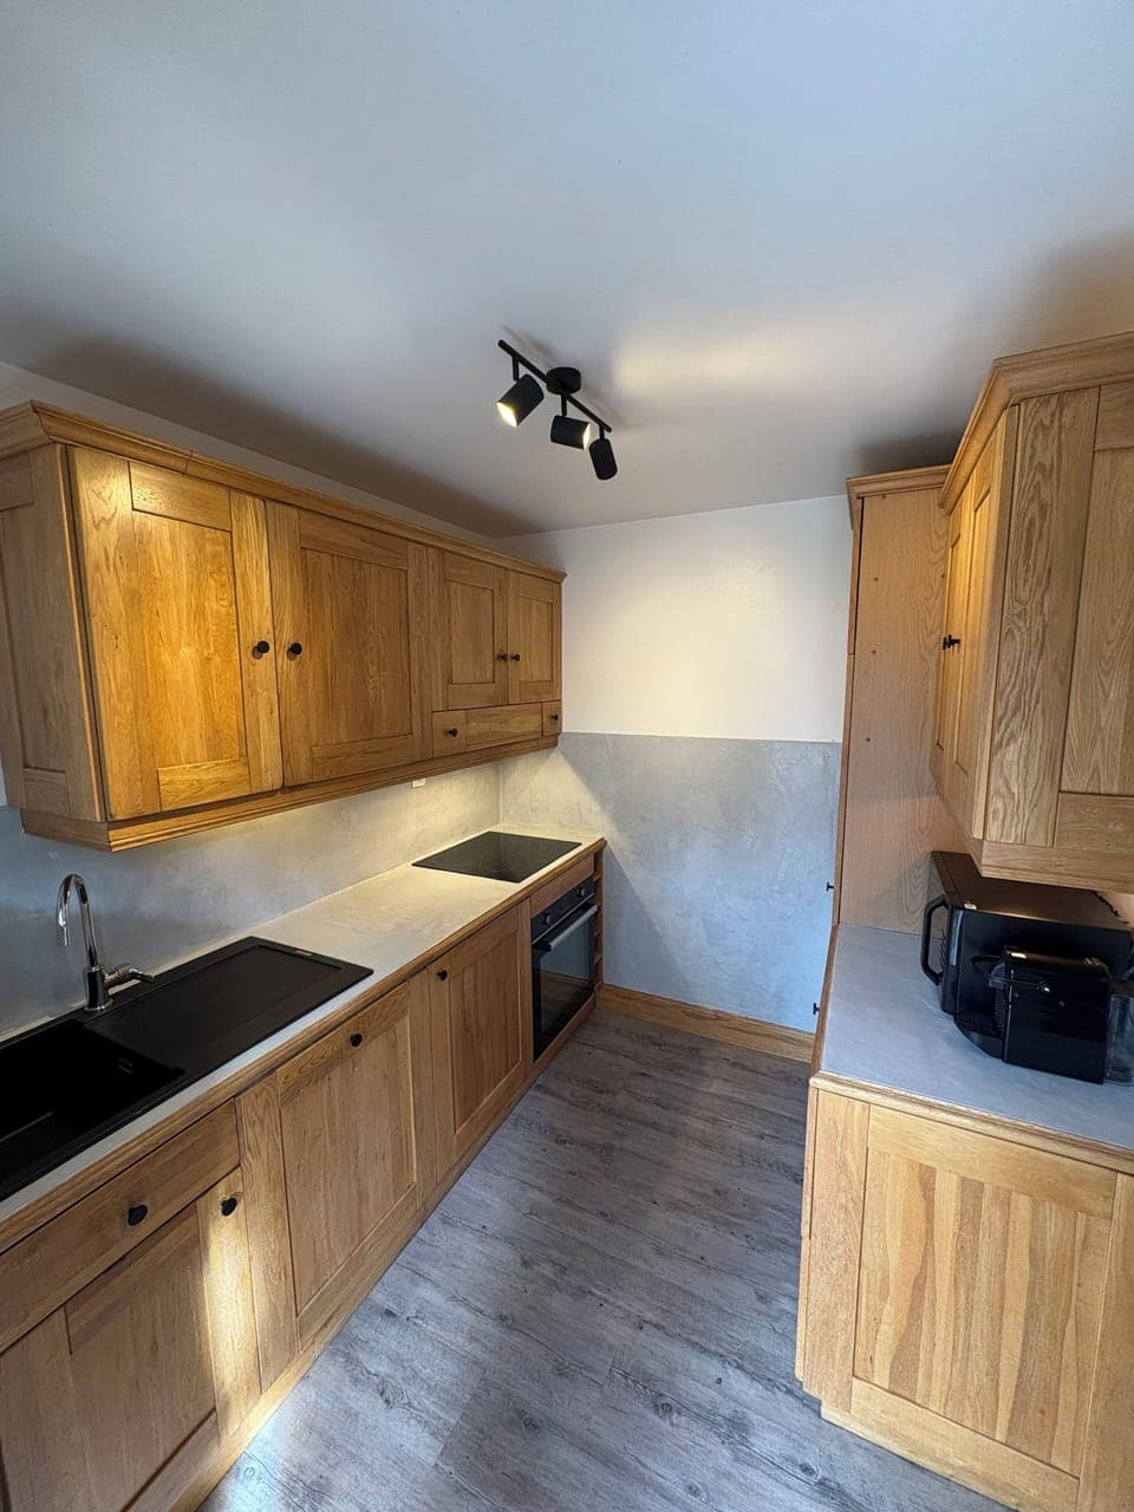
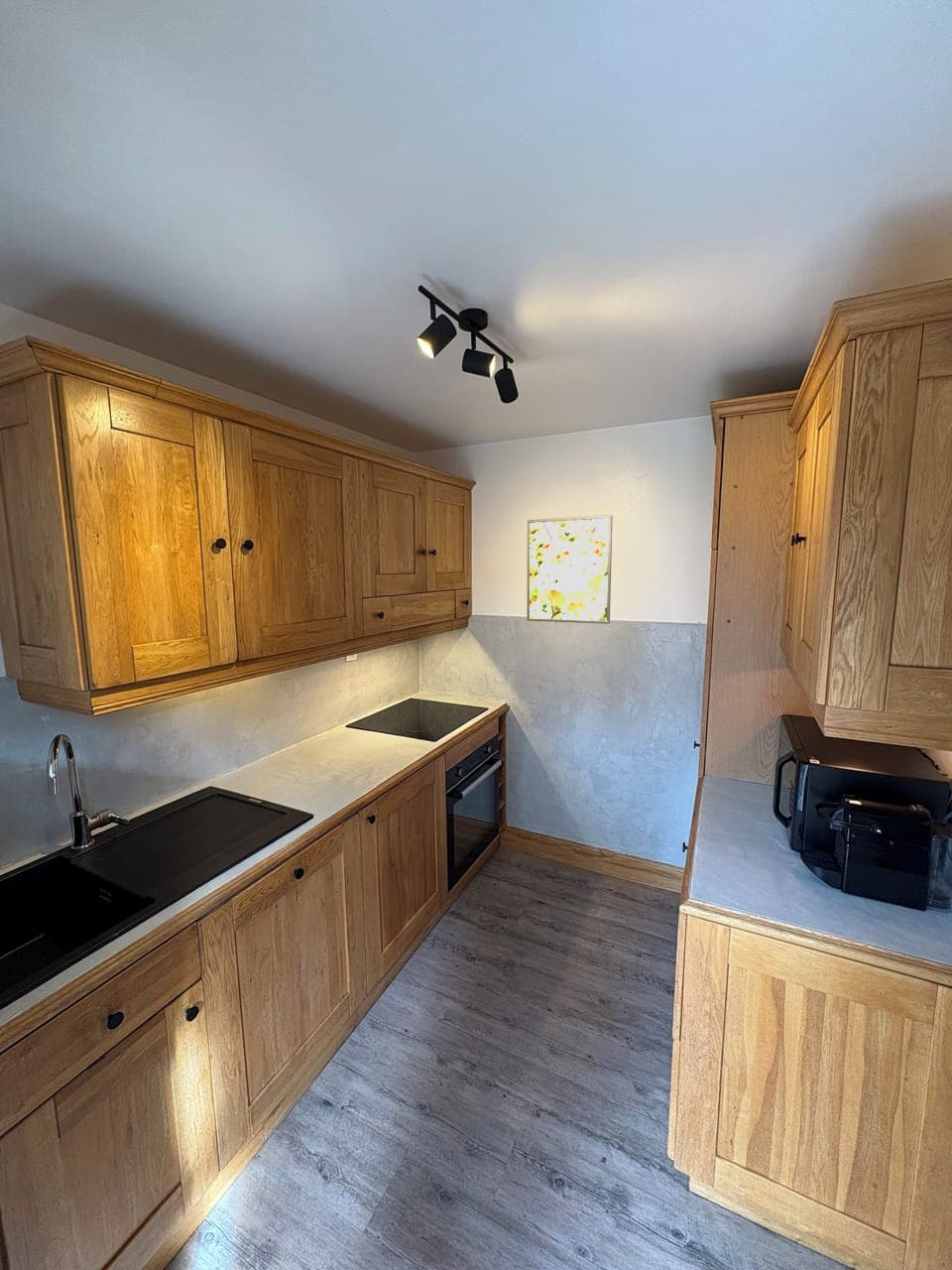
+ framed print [526,514,613,625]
